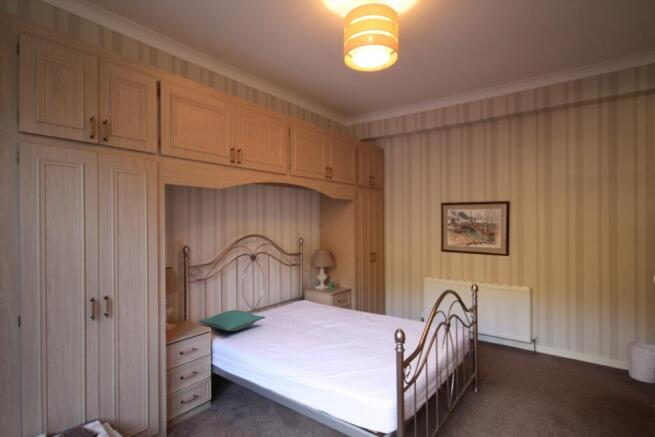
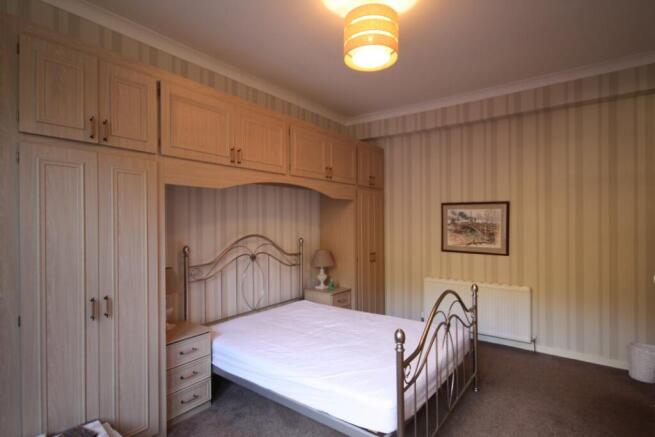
- pillow [198,309,266,332]
